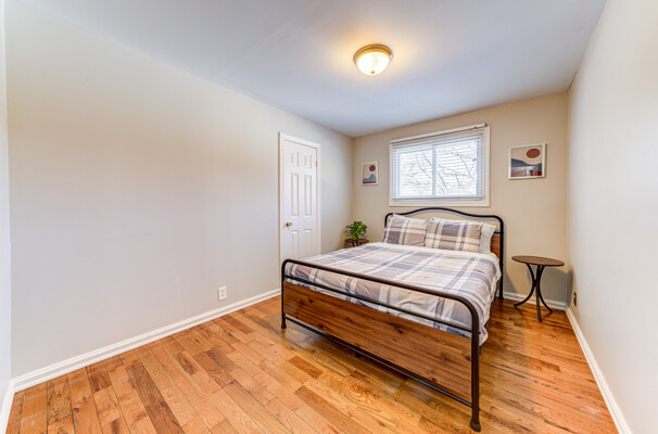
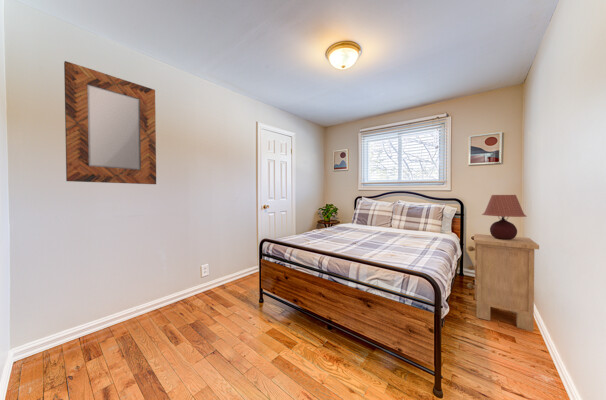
+ home mirror [63,60,157,185]
+ nightstand [466,233,540,332]
+ table lamp [481,194,528,240]
